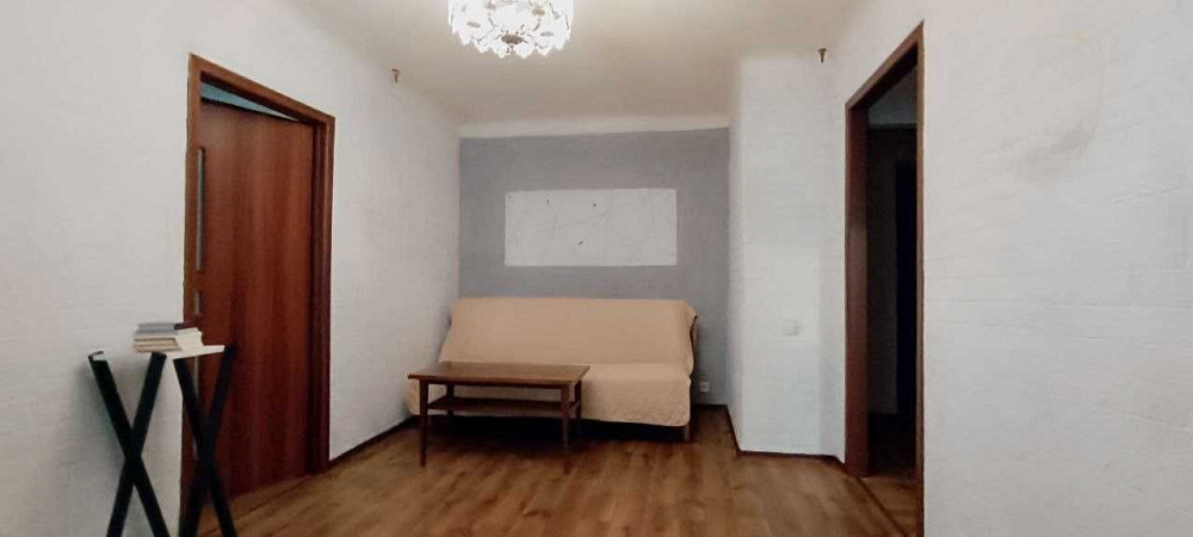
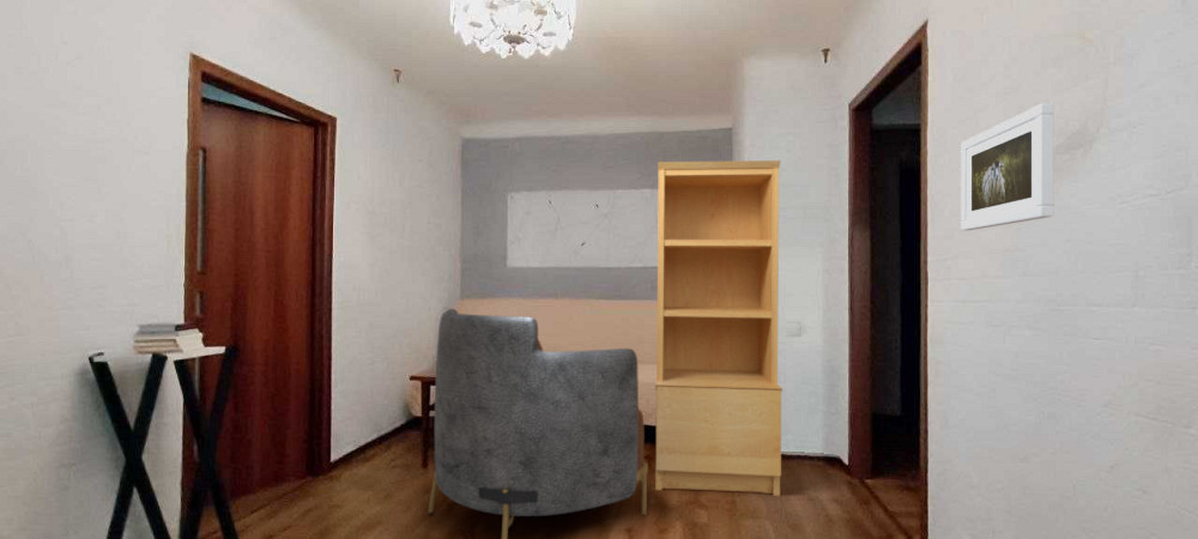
+ bookcase [654,159,783,497]
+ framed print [960,102,1054,231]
+ armchair [426,308,649,539]
